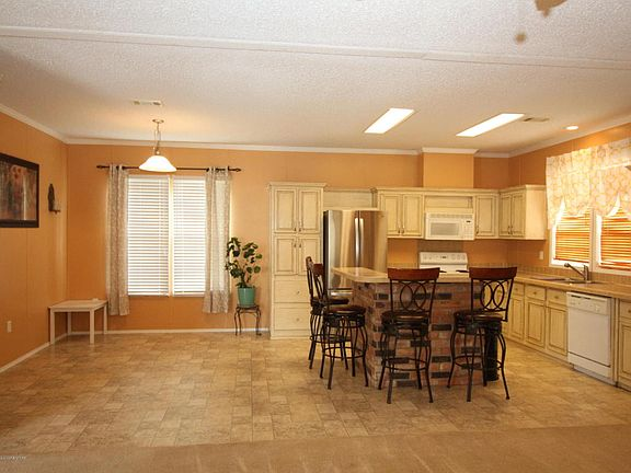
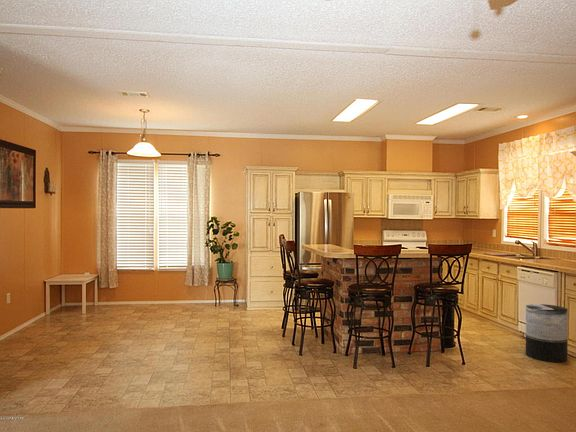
+ trash can [525,303,569,363]
